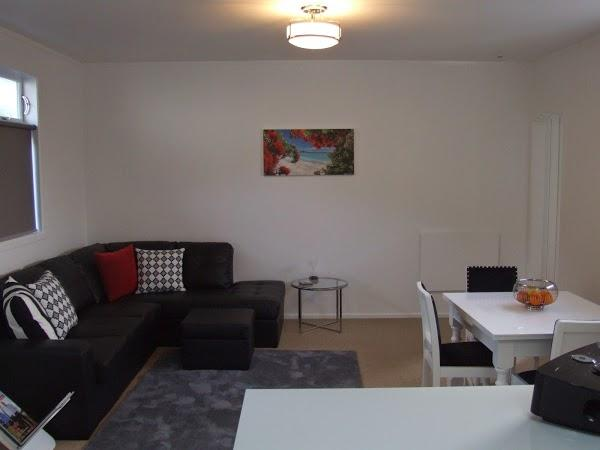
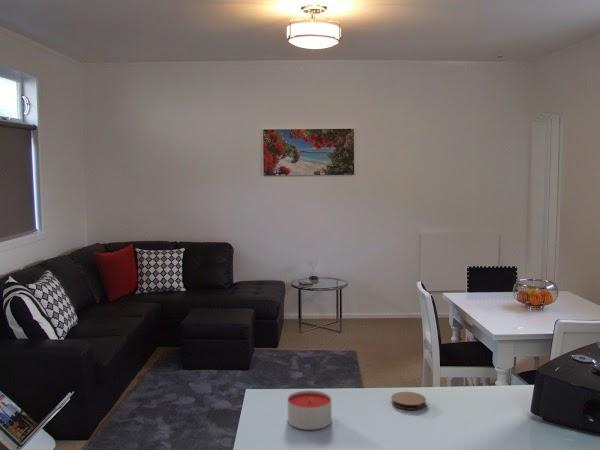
+ candle [287,390,332,431]
+ coaster [390,391,427,411]
